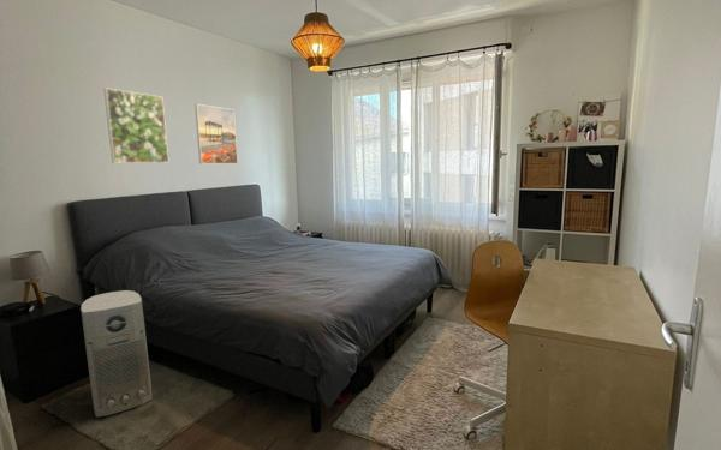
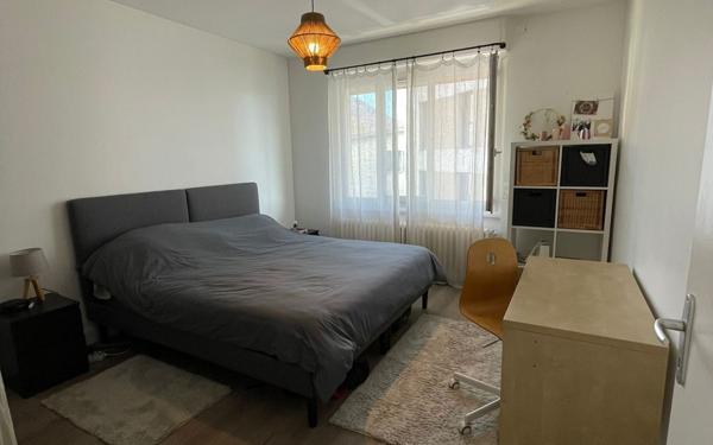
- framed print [193,103,239,166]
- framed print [102,86,169,164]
- air purifier [79,289,154,419]
